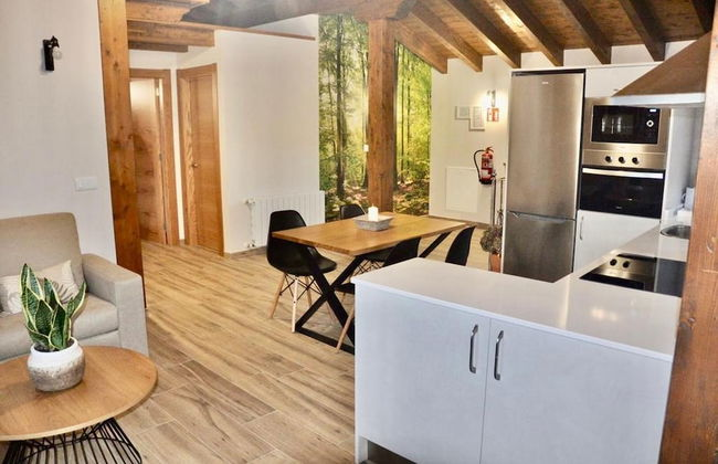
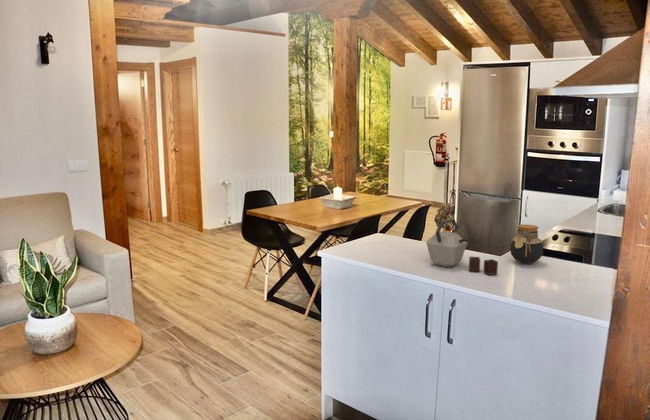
+ jar [509,223,544,265]
+ kettle [425,217,499,276]
